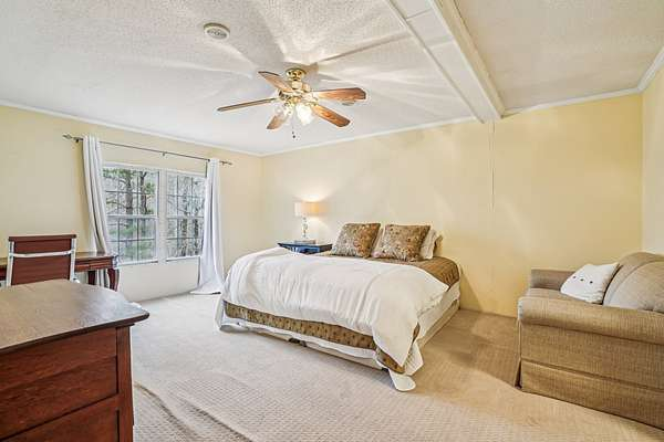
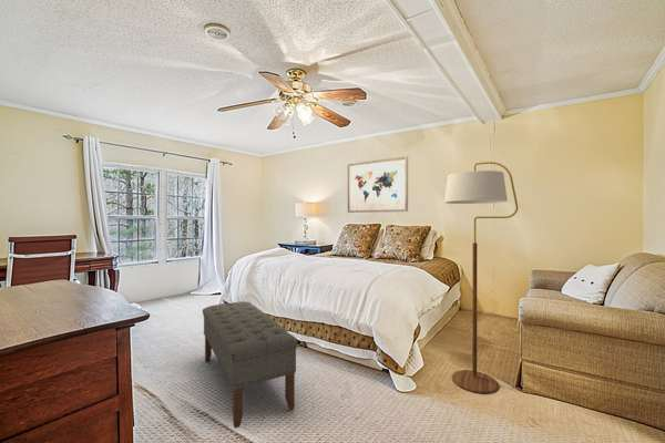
+ wall art [347,155,409,214]
+ floor lamp [443,161,519,394]
+ bench [202,300,299,430]
